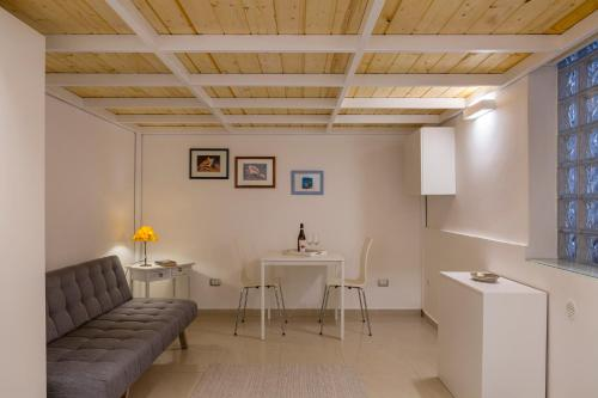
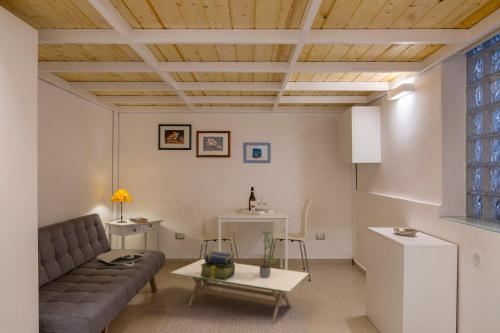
+ coffee table [170,258,310,325]
+ potted plant [255,228,279,278]
+ stack of books [200,250,237,281]
+ tote bag [95,249,146,267]
